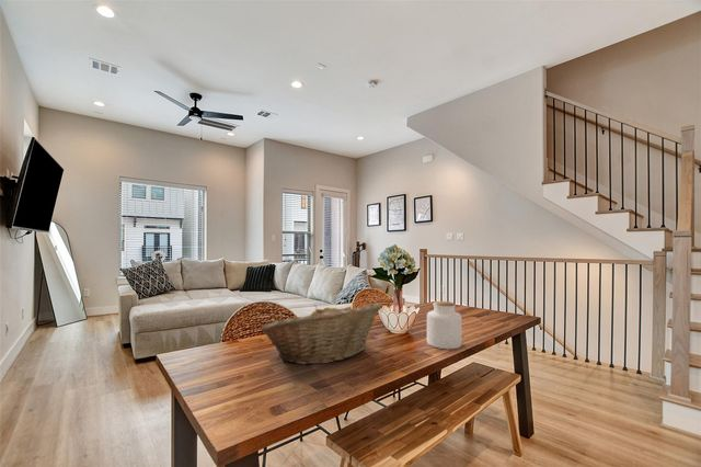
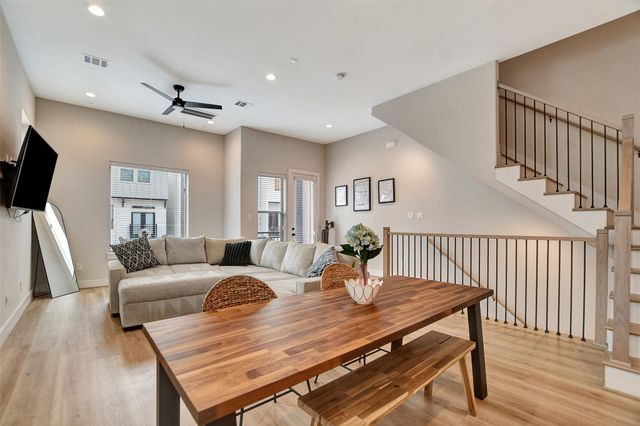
- fruit basket [260,301,383,366]
- jar [426,300,463,350]
